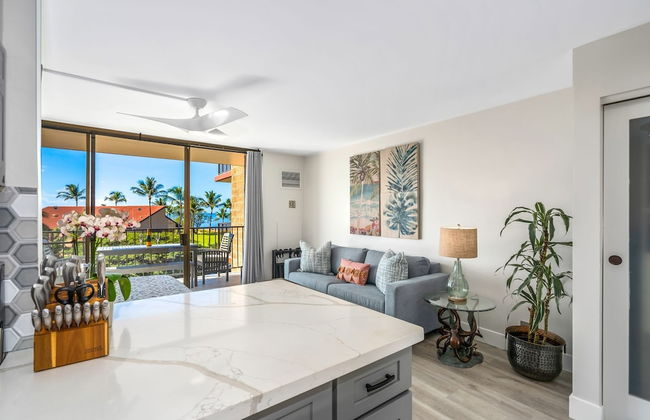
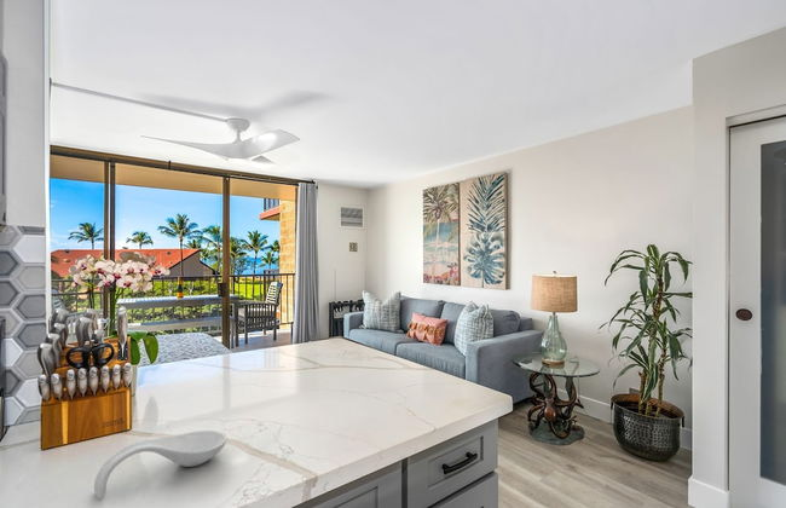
+ spoon rest [93,429,229,501]
